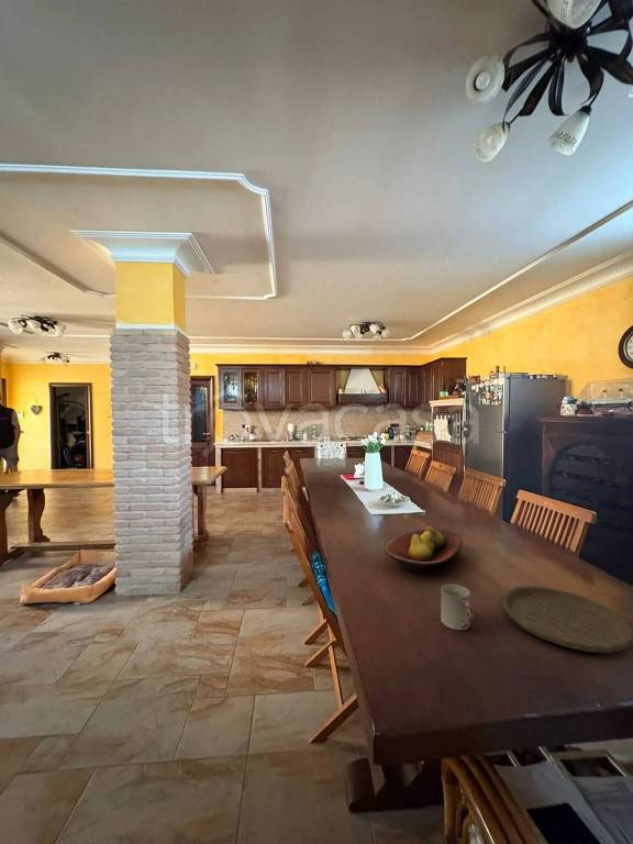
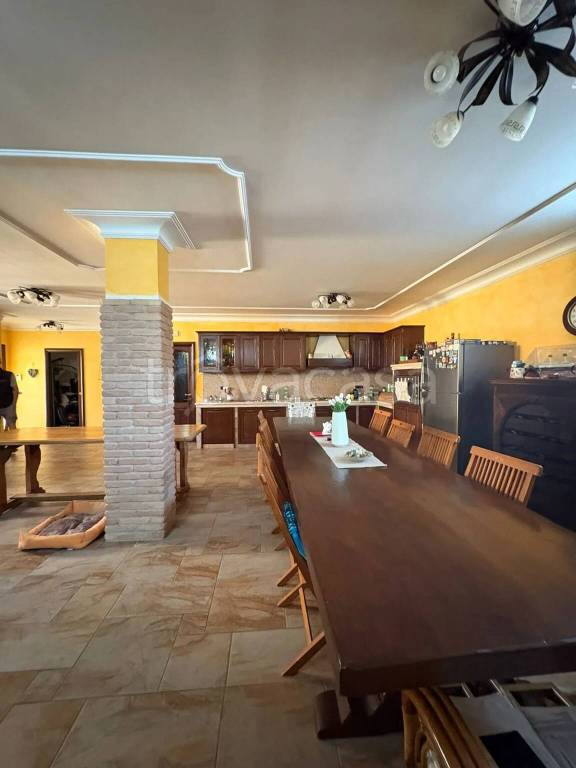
- fruit bowl [384,525,464,574]
- cup [440,584,474,631]
- plate [501,585,633,654]
